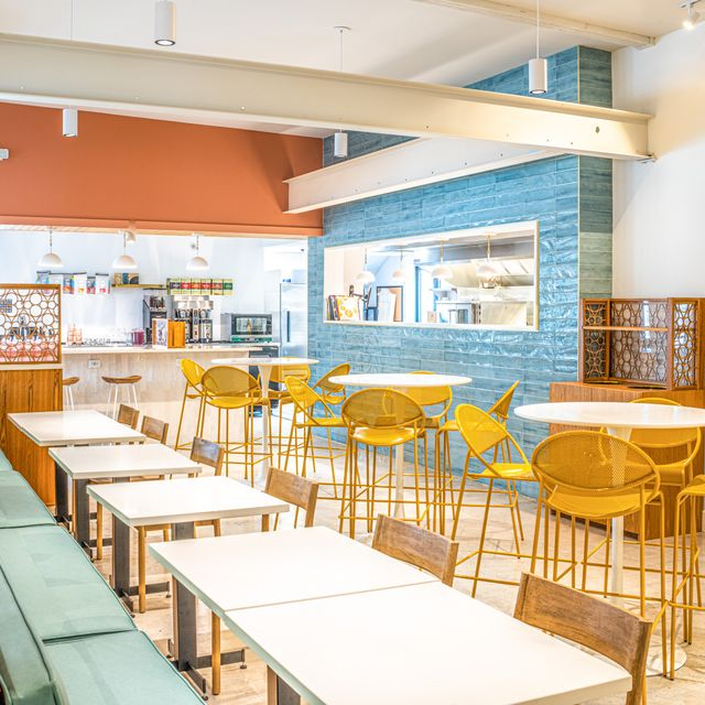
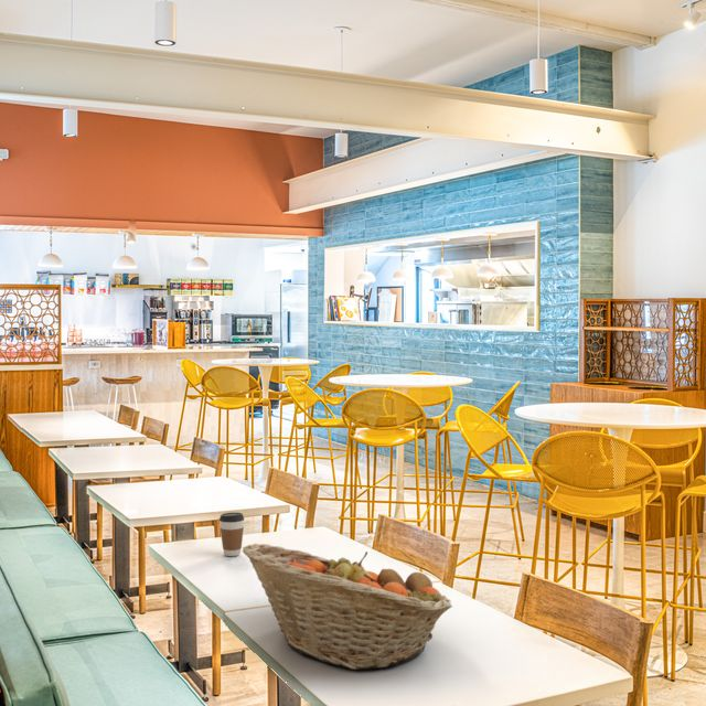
+ coffee cup [218,512,245,557]
+ fruit basket [242,543,453,671]
